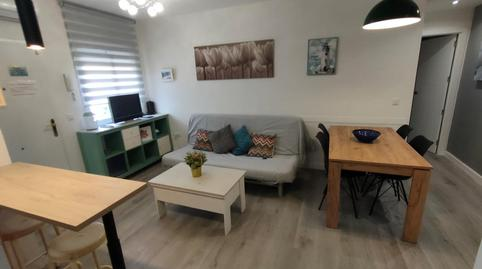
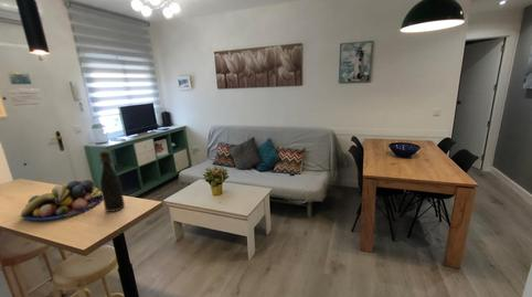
+ bottle [98,149,126,213]
+ fruit bowl [20,179,103,221]
